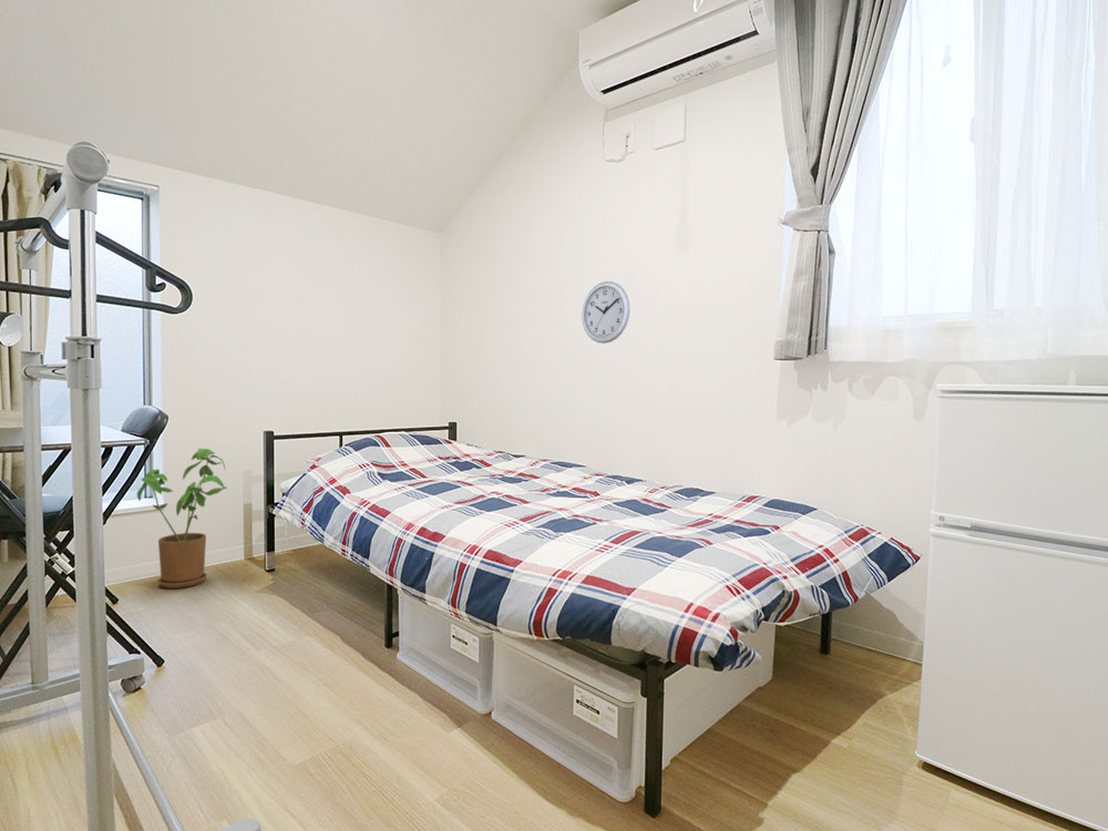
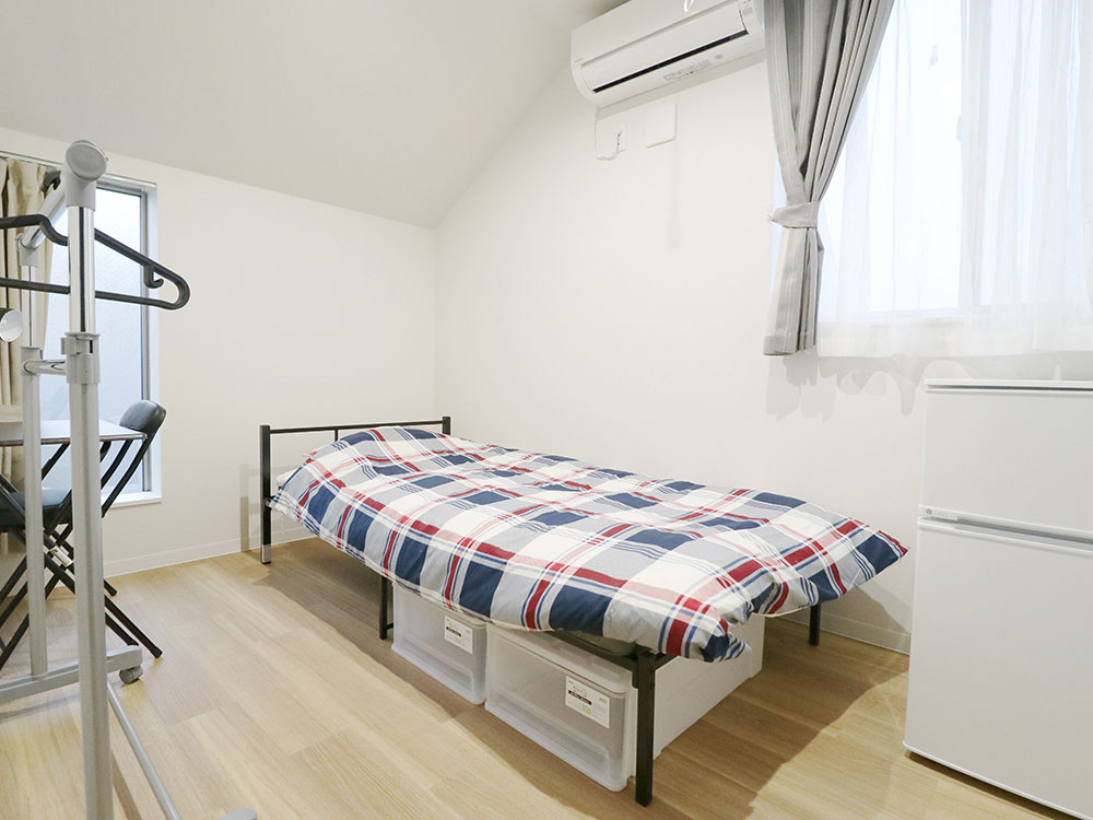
- wall clock [581,280,632,345]
- house plant [136,448,228,589]
